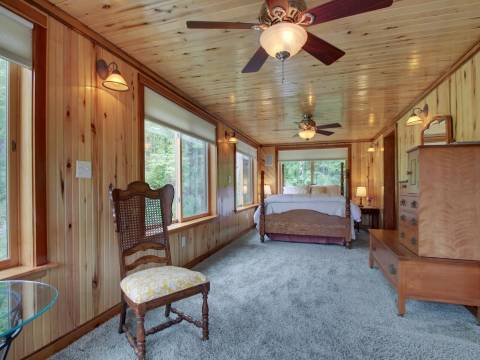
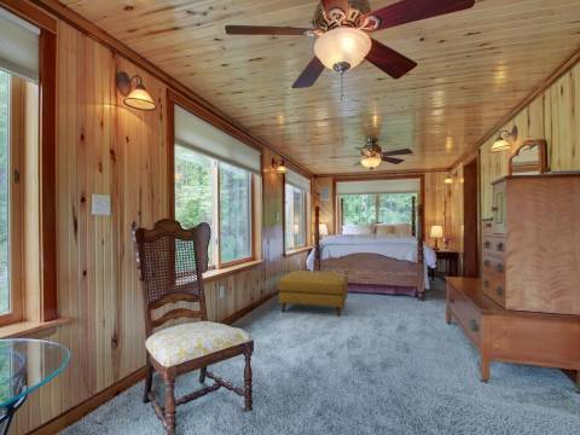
+ ottoman [277,269,349,318]
